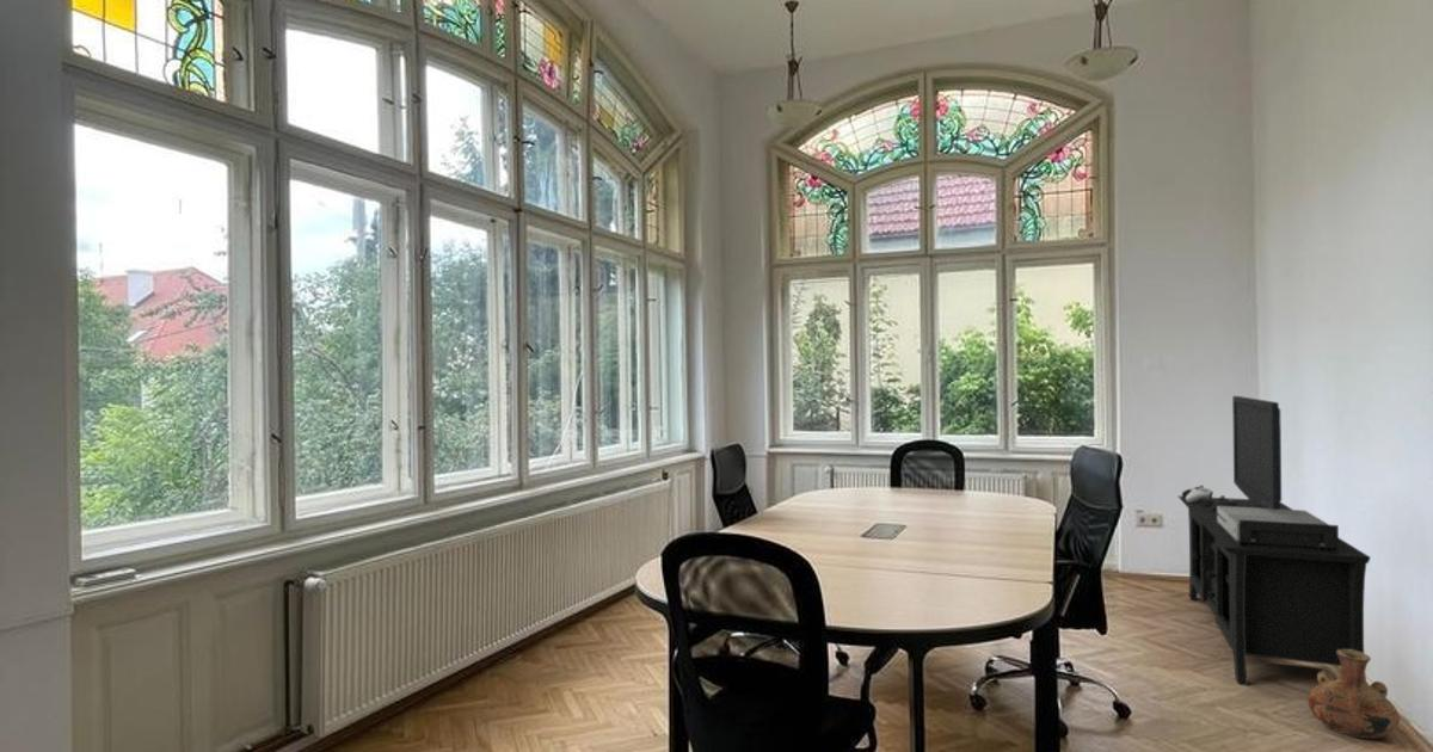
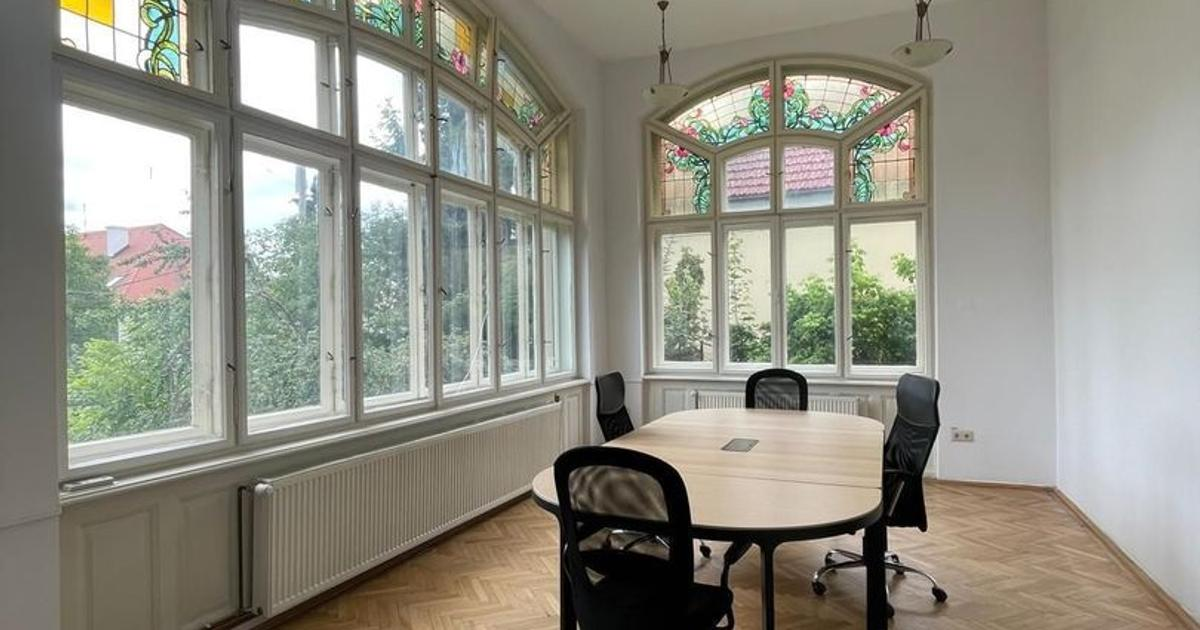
- vase [1308,649,1401,740]
- media console [1176,395,1372,686]
